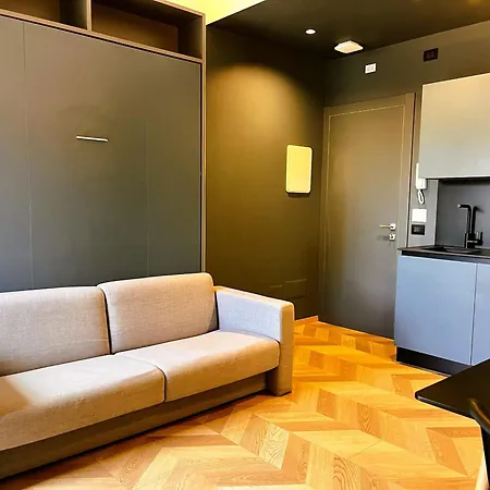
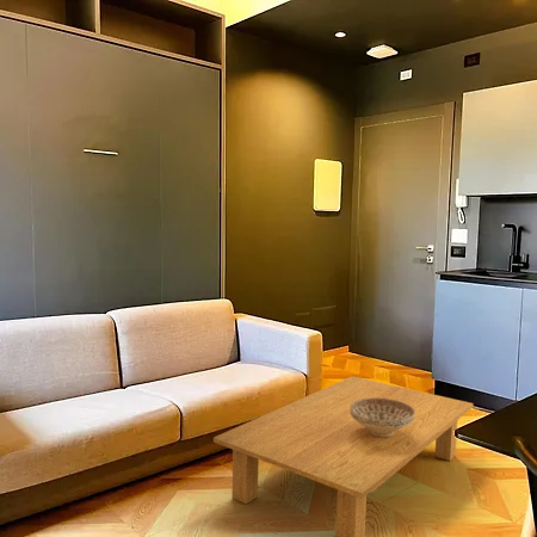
+ coffee table [212,375,474,537]
+ decorative bowl [351,397,414,437]
